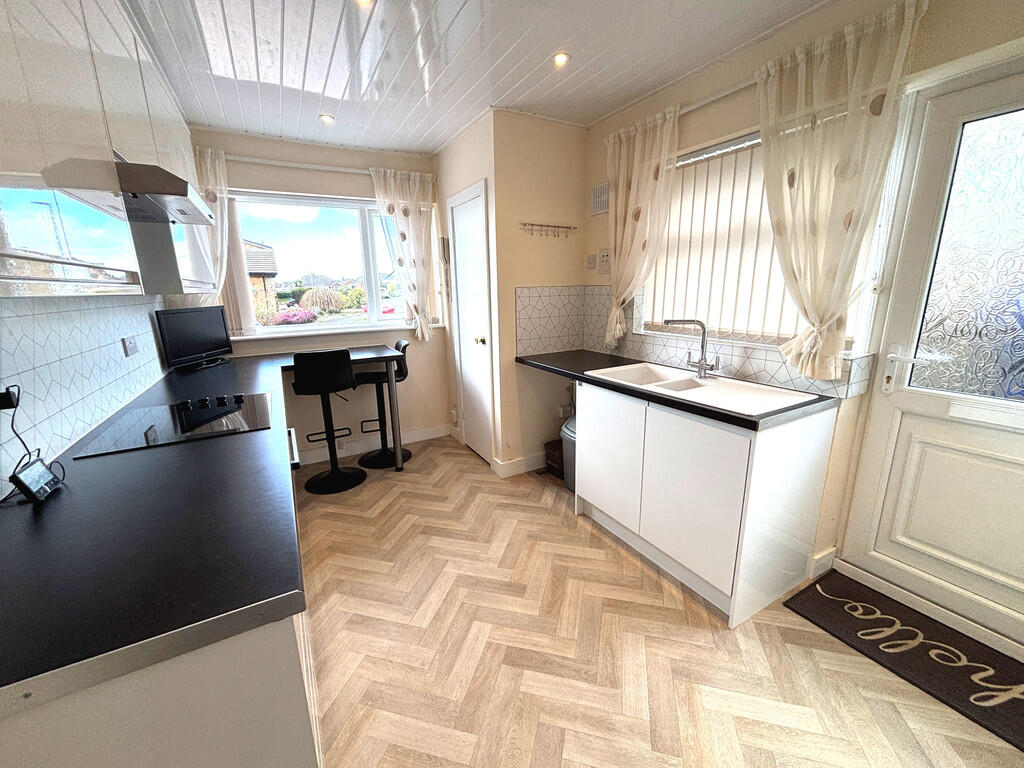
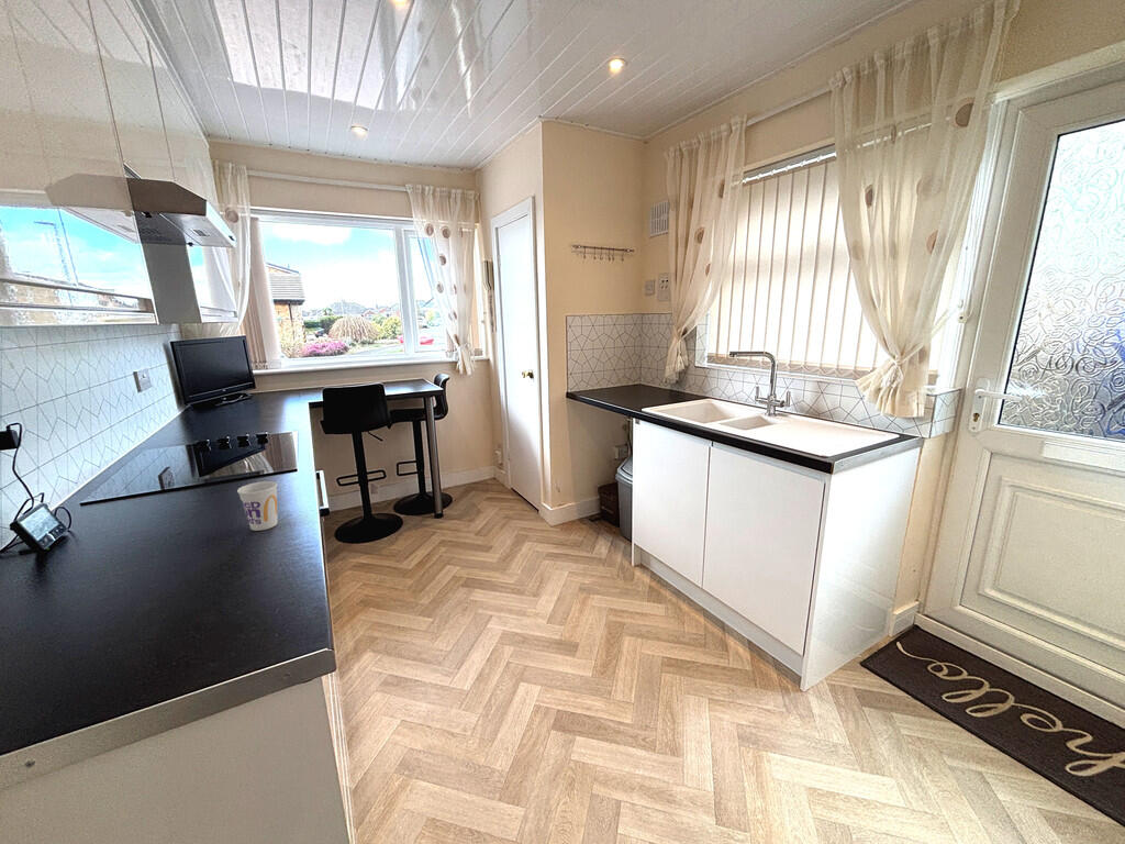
+ cup [236,480,279,532]
